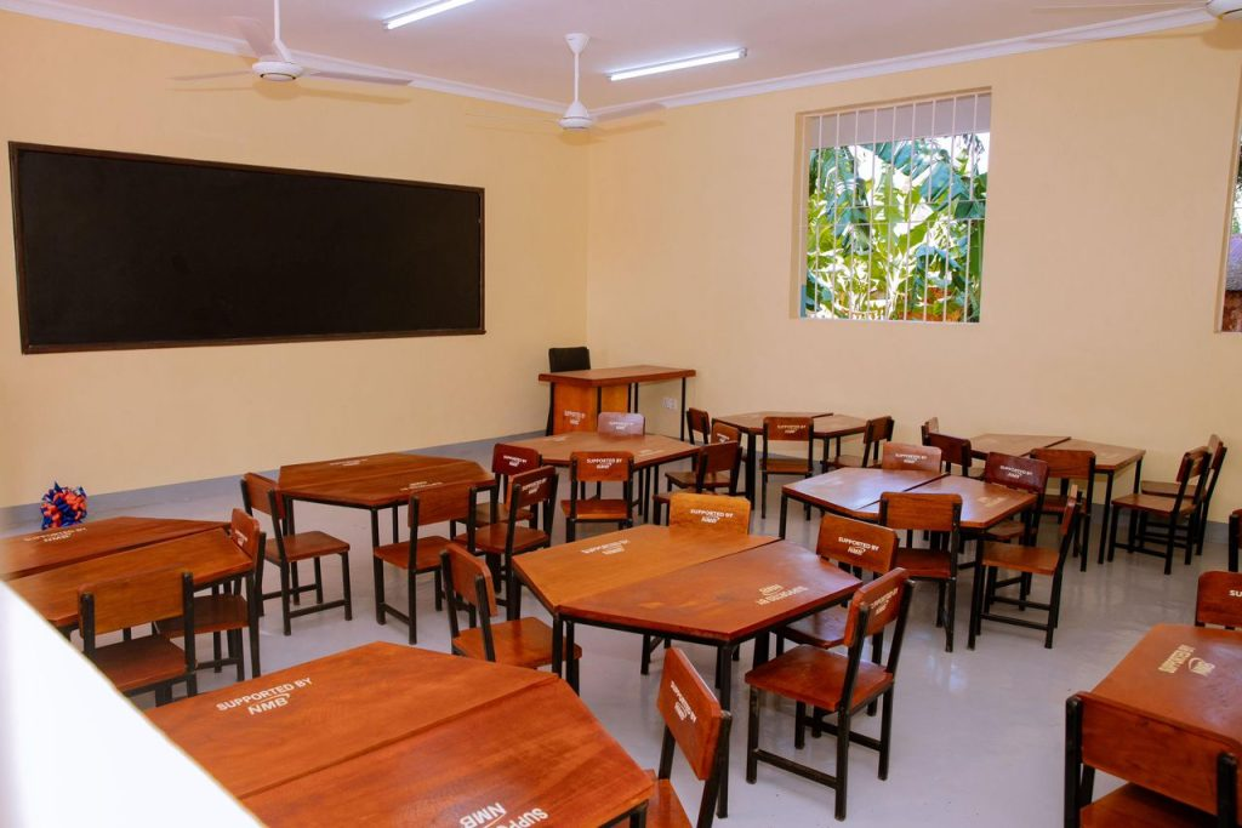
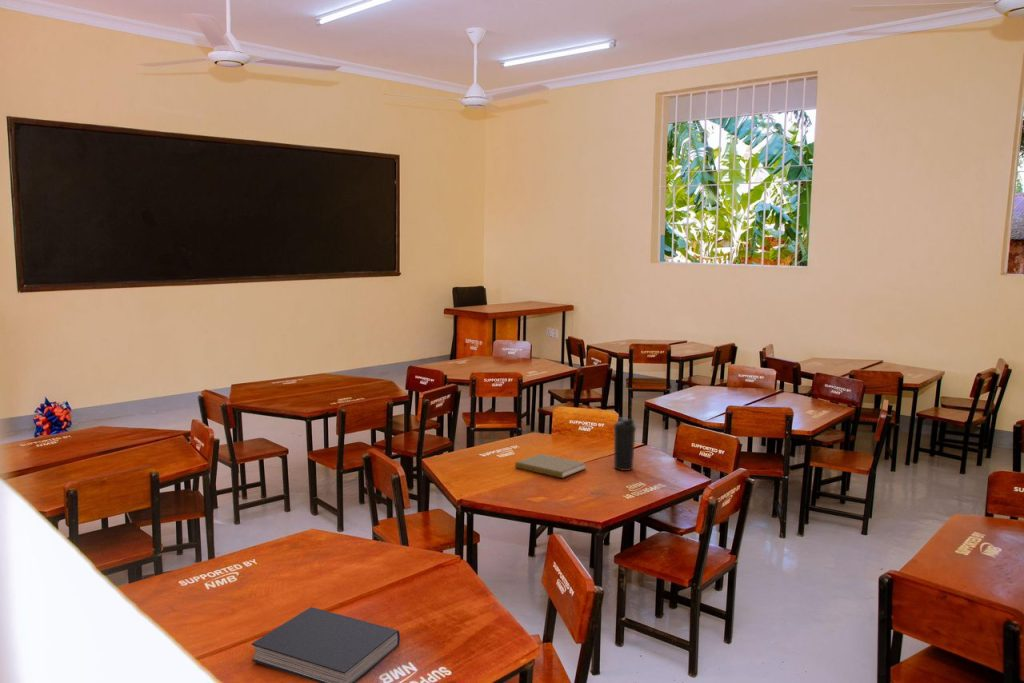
+ book [251,606,401,683]
+ book [514,453,587,479]
+ water bottle [613,416,637,472]
